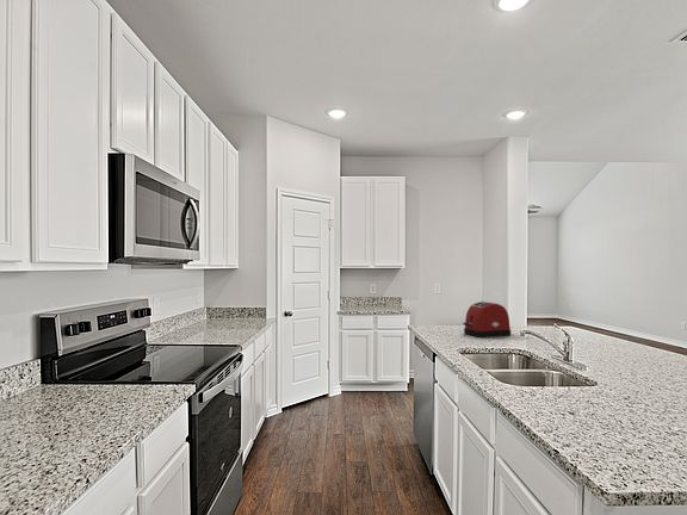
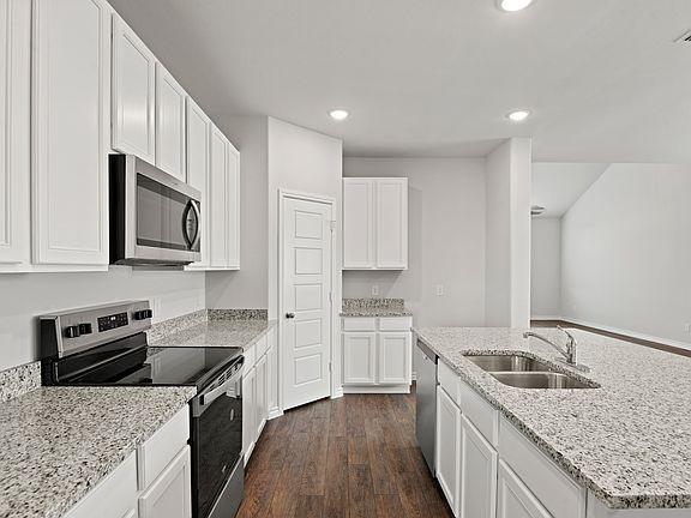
- toaster [462,300,512,339]
